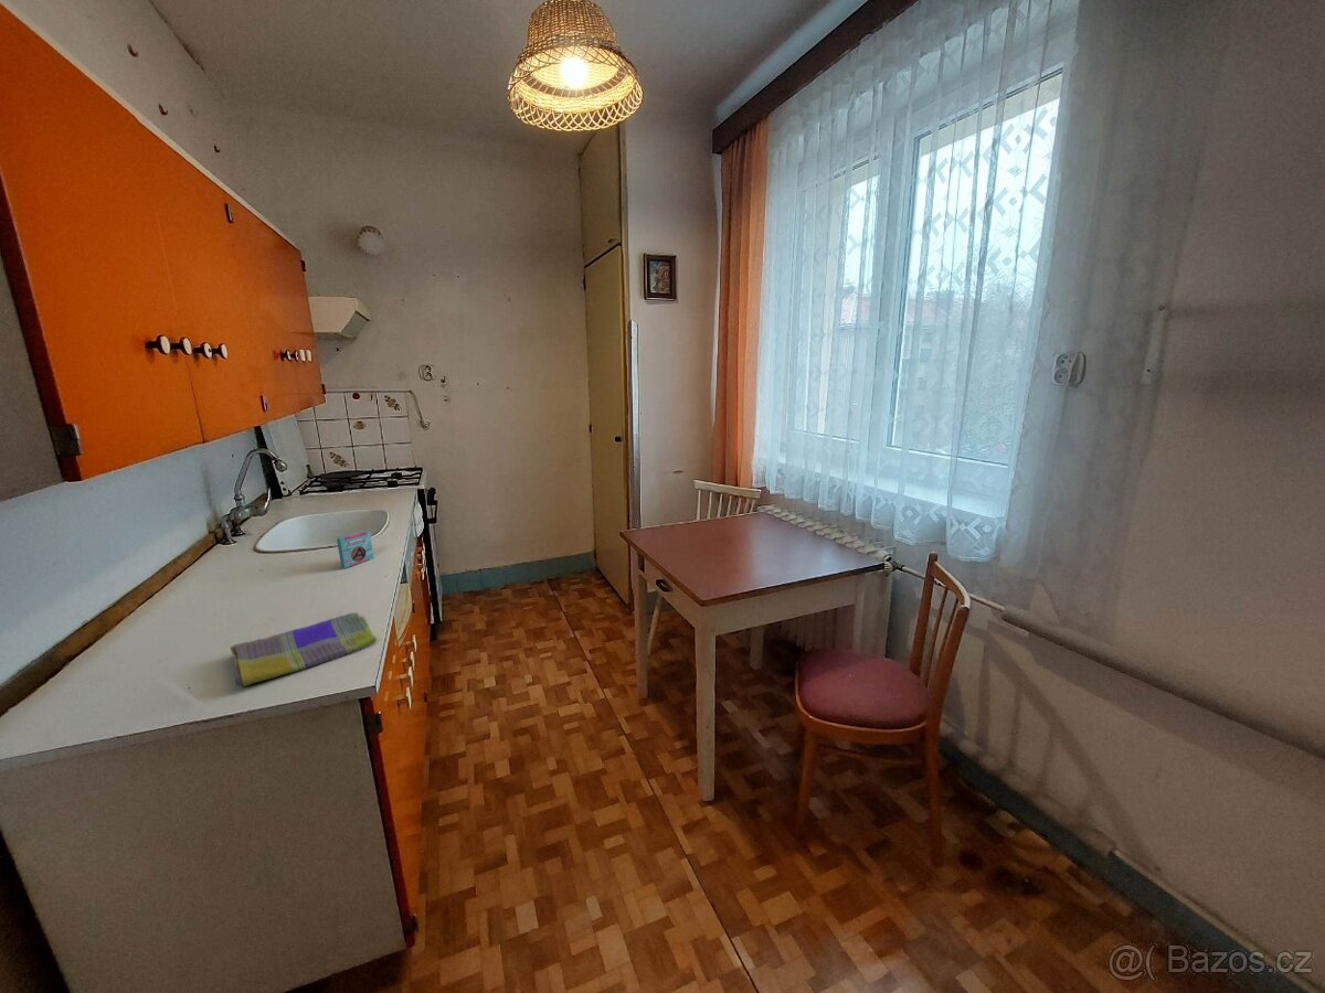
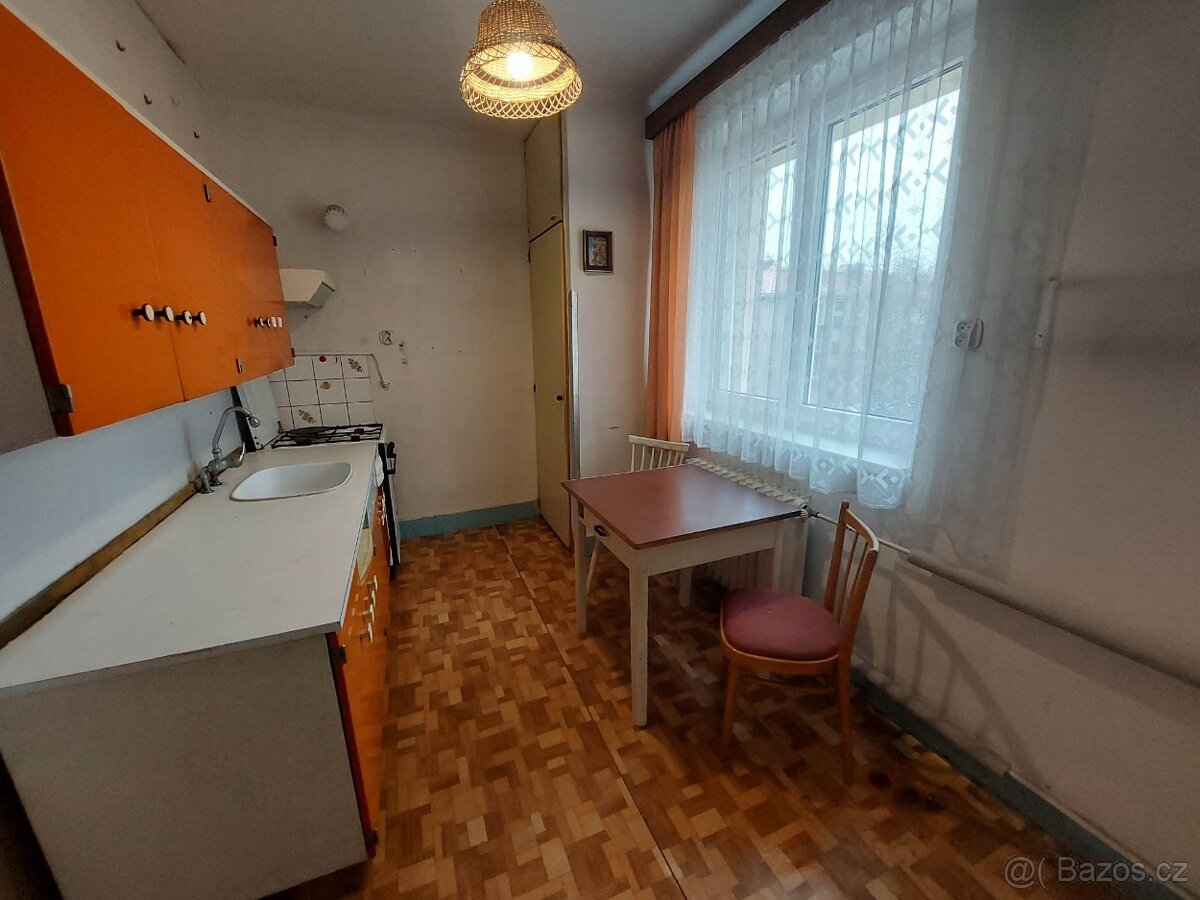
- dish towel [229,611,378,687]
- cosmetic container [336,528,375,569]
